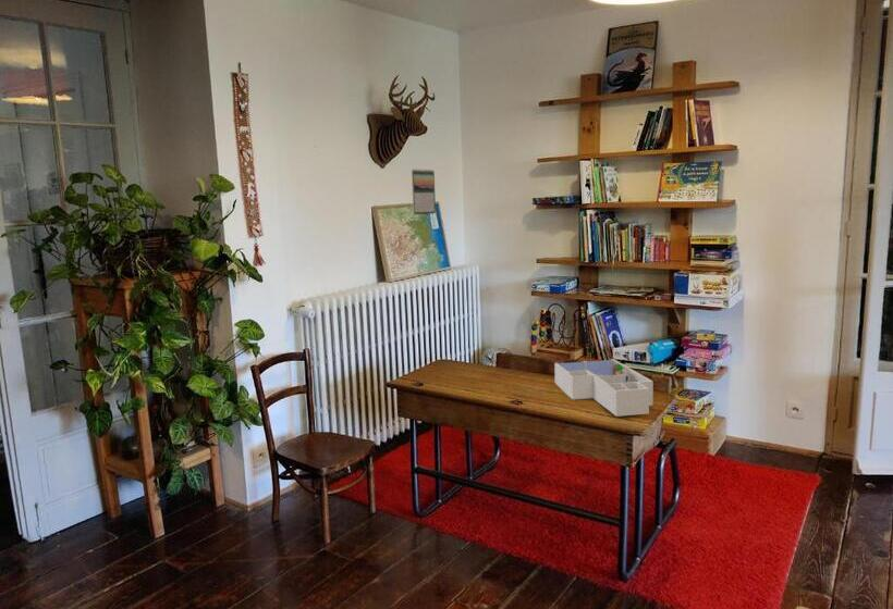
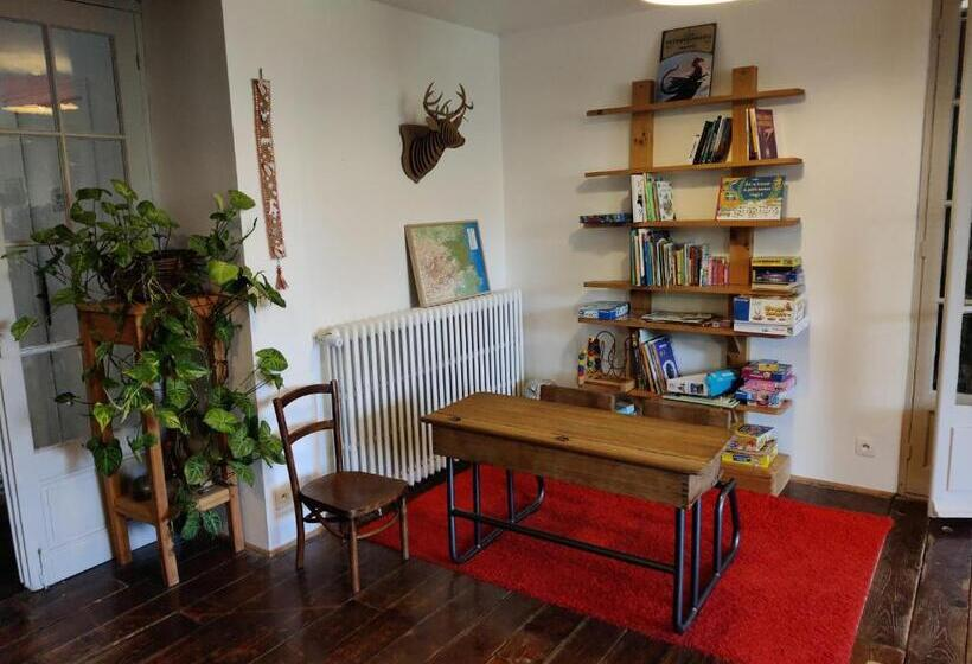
- desk organizer [553,358,655,418]
- calendar [411,167,437,215]
